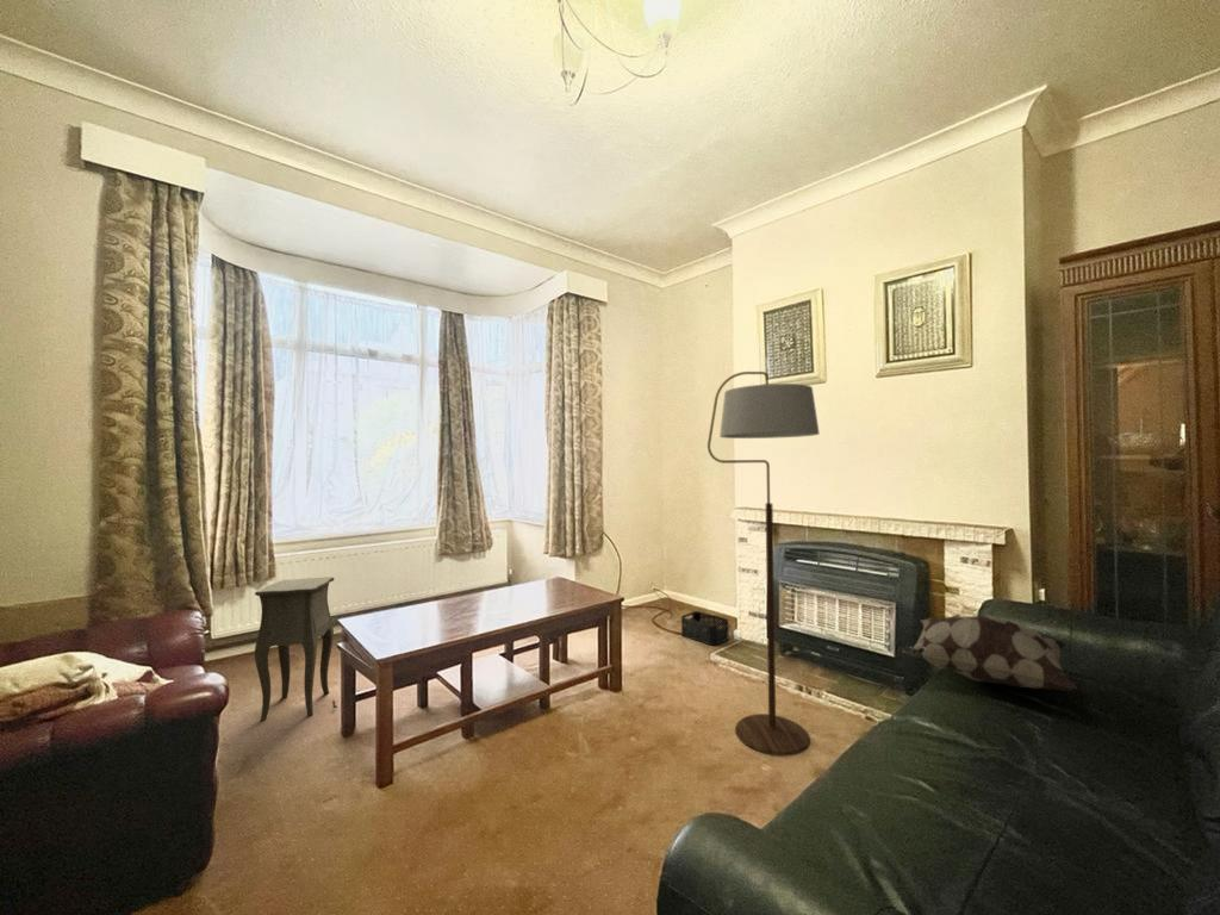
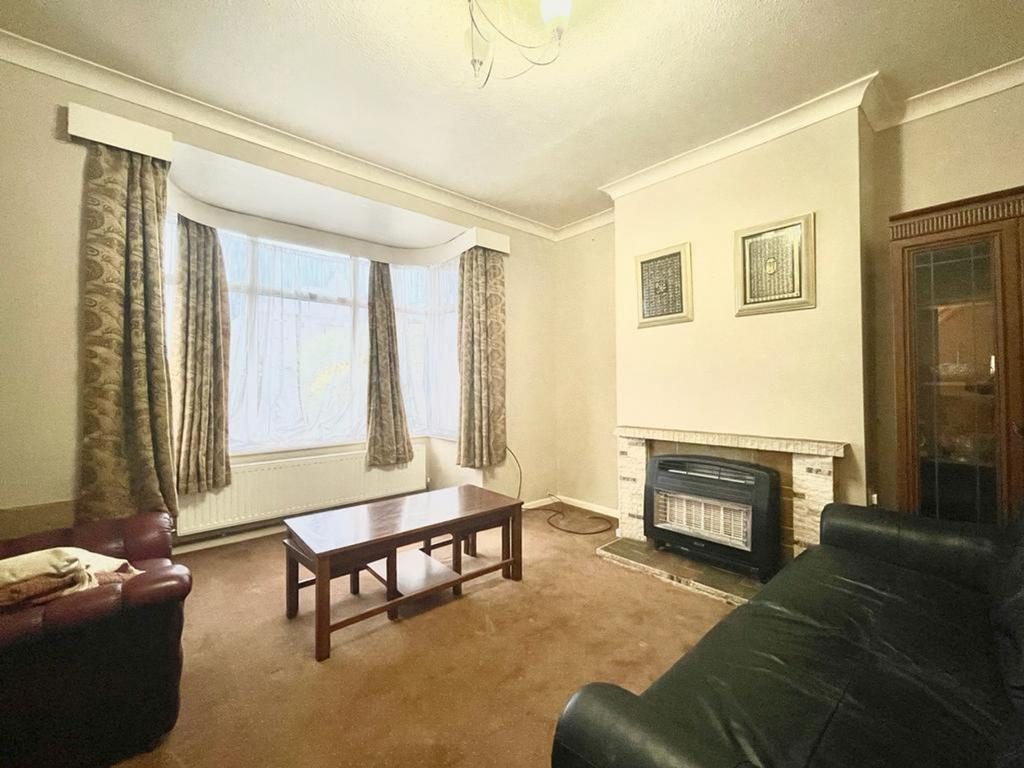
- decorative pillow [896,614,1078,692]
- side table [254,575,338,722]
- floor lamp [707,371,821,757]
- storage bin [680,610,729,647]
